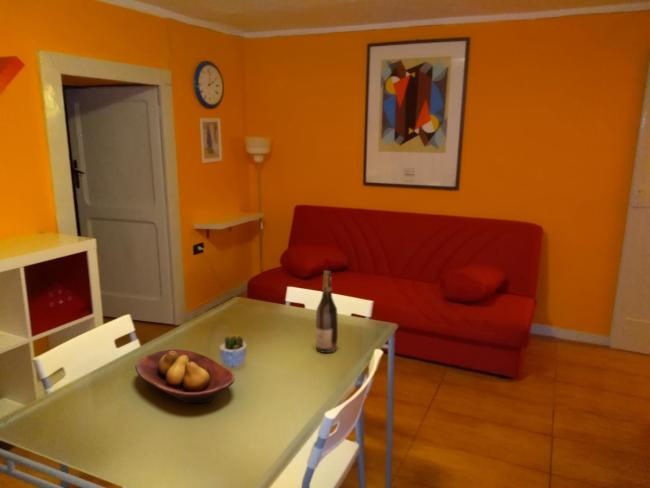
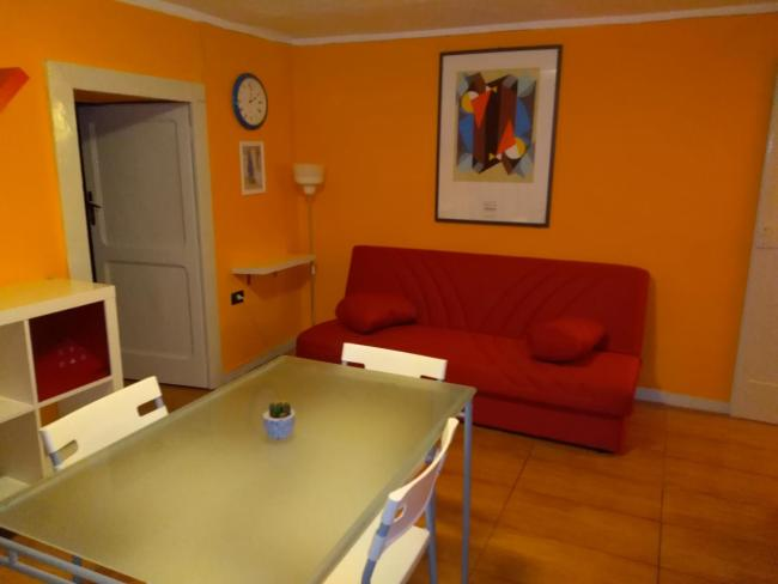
- wine bottle [315,270,339,354]
- fruit bowl [134,348,236,404]
